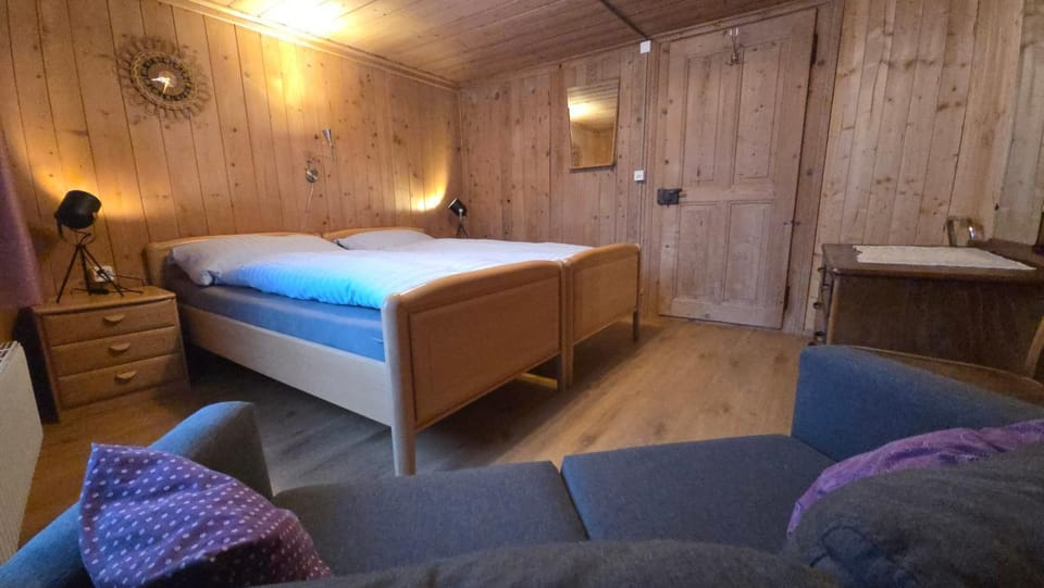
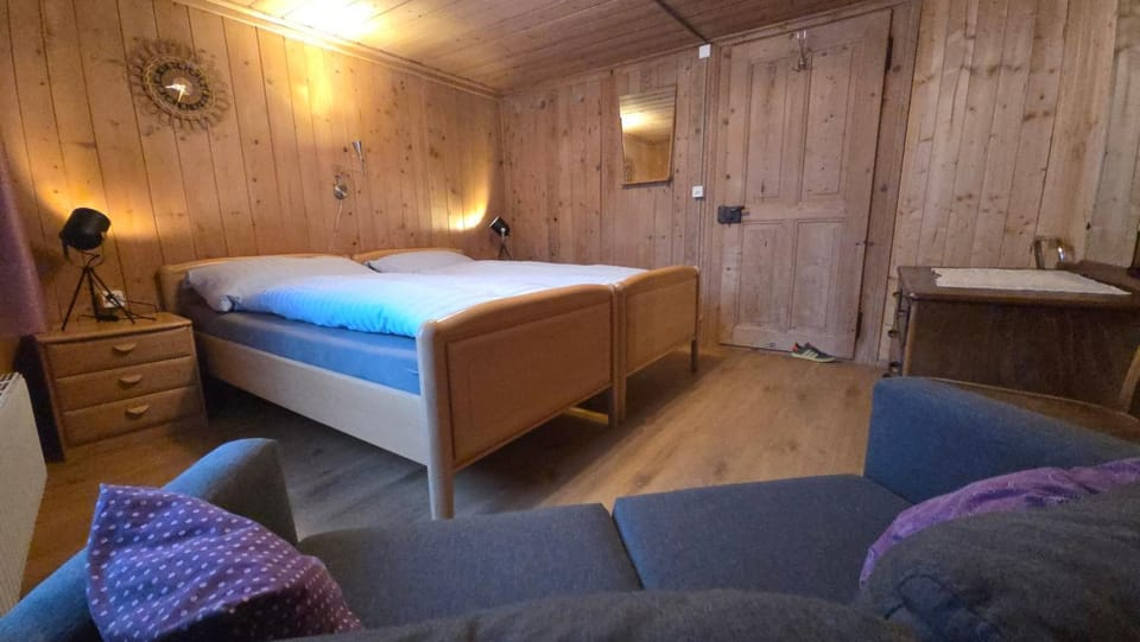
+ sneaker [791,341,836,363]
